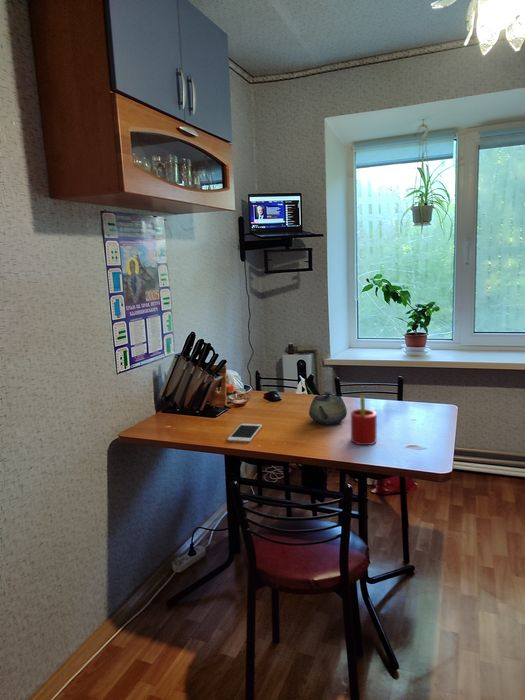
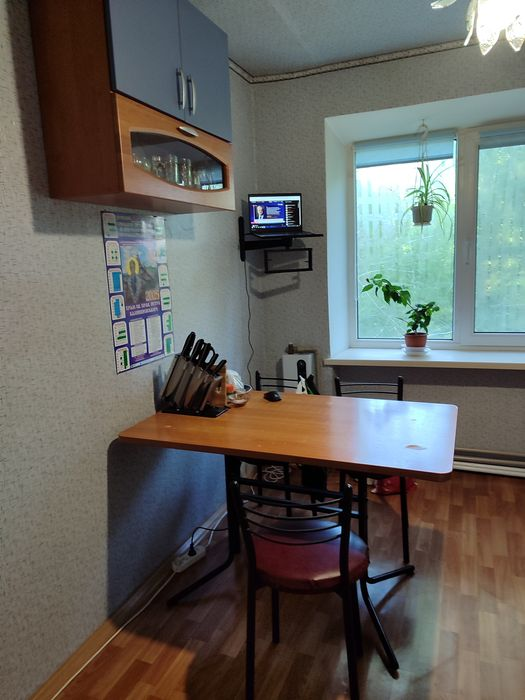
- cell phone [226,423,263,444]
- straw [350,395,378,446]
- teapot [308,391,348,425]
